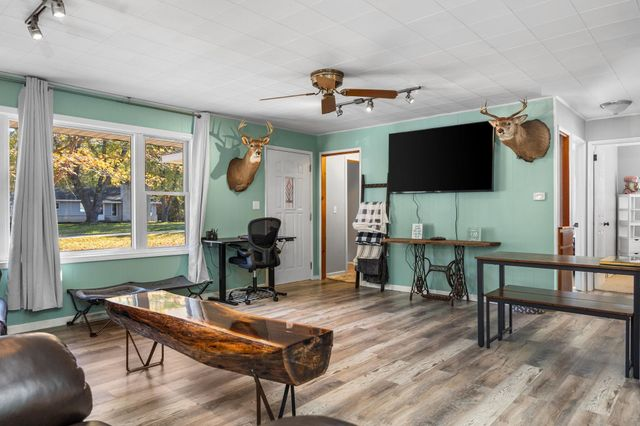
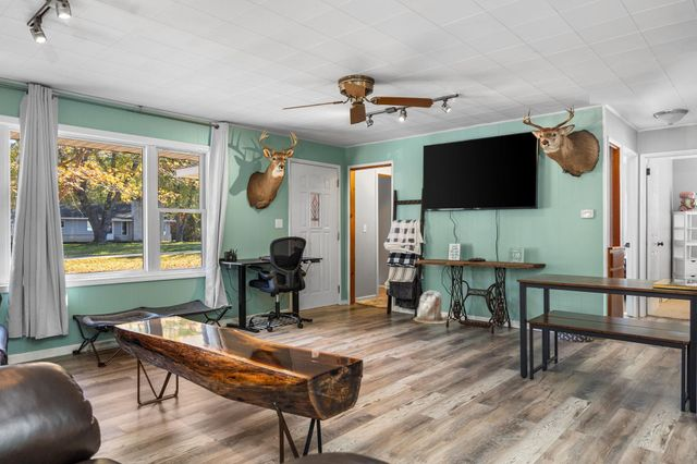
+ backpack [413,290,452,325]
